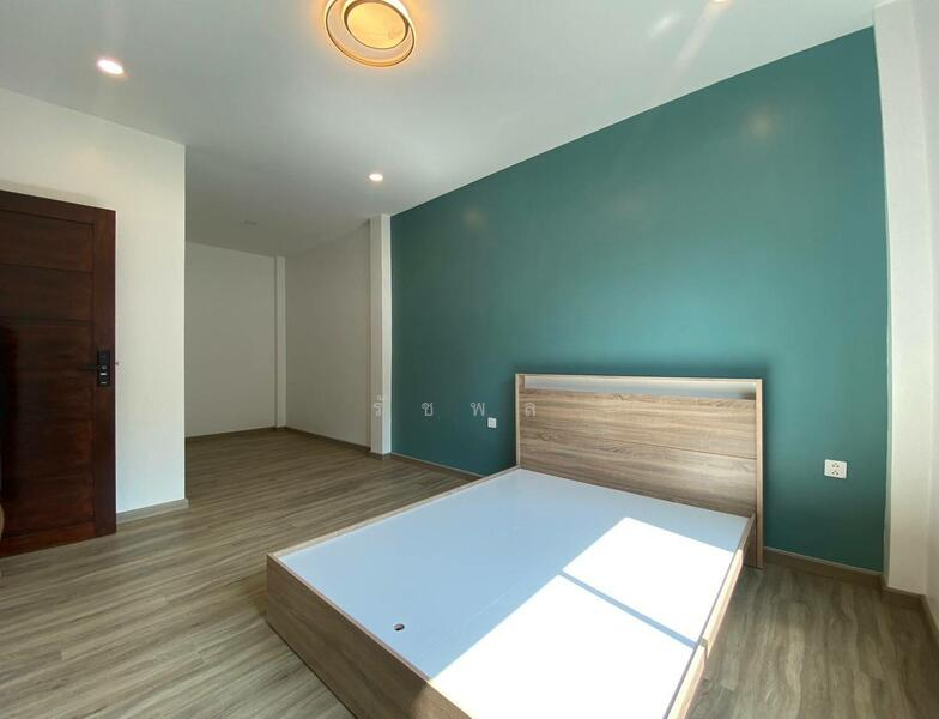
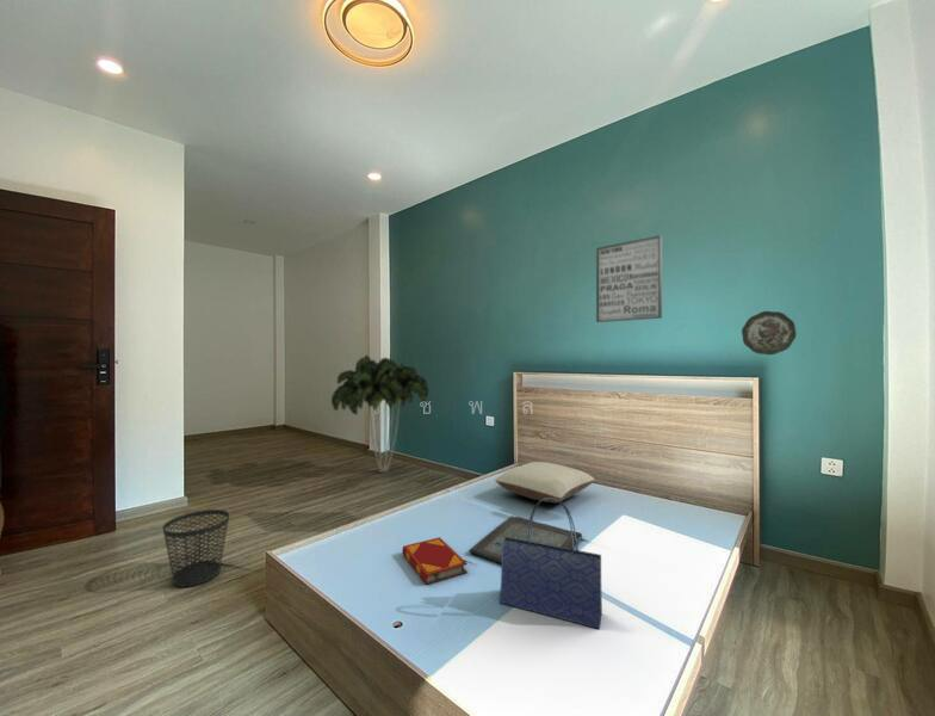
+ tote bag [495,498,603,630]
+ decorative plate [741,310,798,356]
+ serving tray [469,514,583,564]
+ wastebasket [161,508,230,588]
+ pillow [494,461,596,504]
+ indoor plant [330,354,429,474]
+ hardback book [401,536,469,586]
+ wall art [595,234,663,323]
